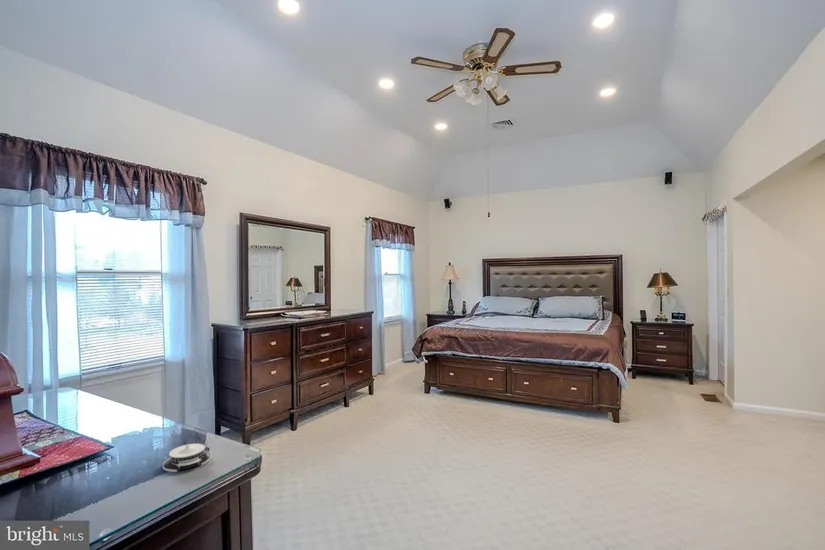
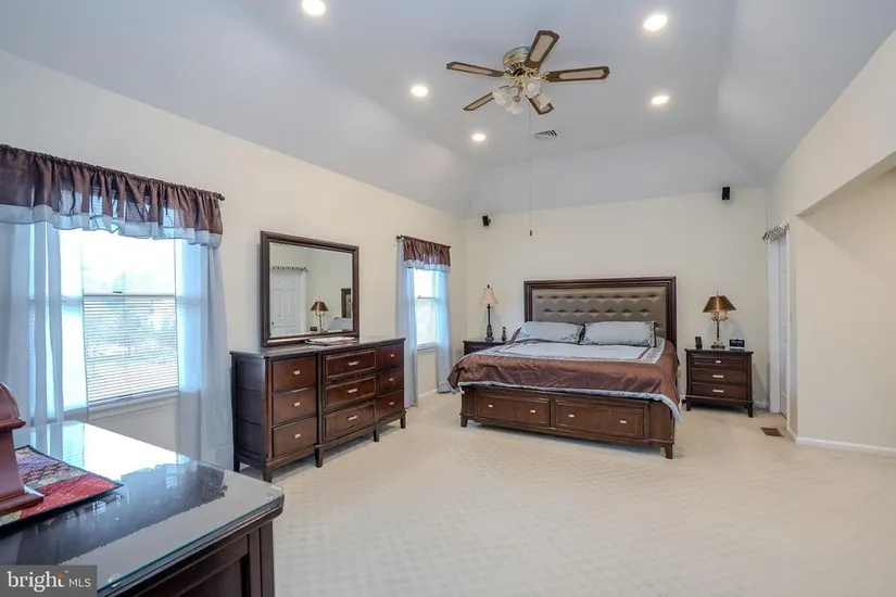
- architectural model [161,443,212,473]
